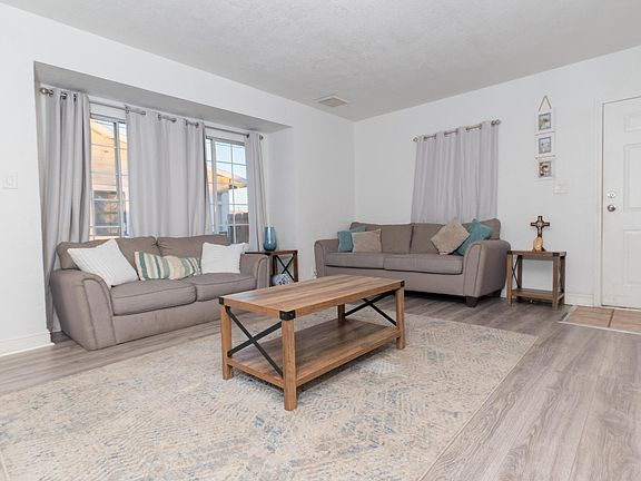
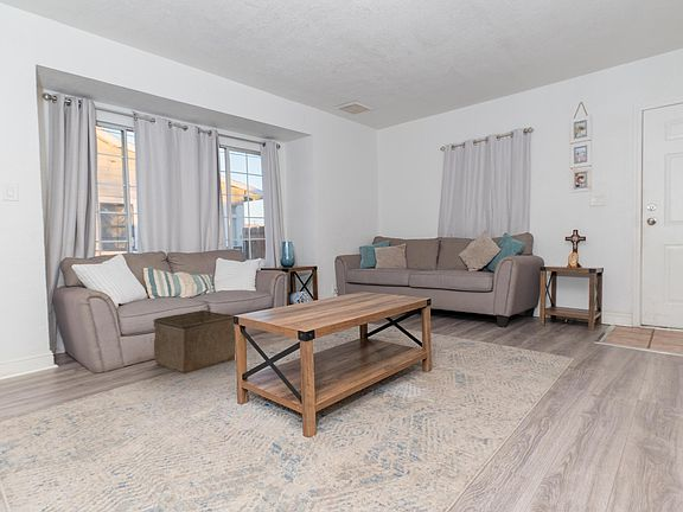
+ storage bin [152,309,236,375]
